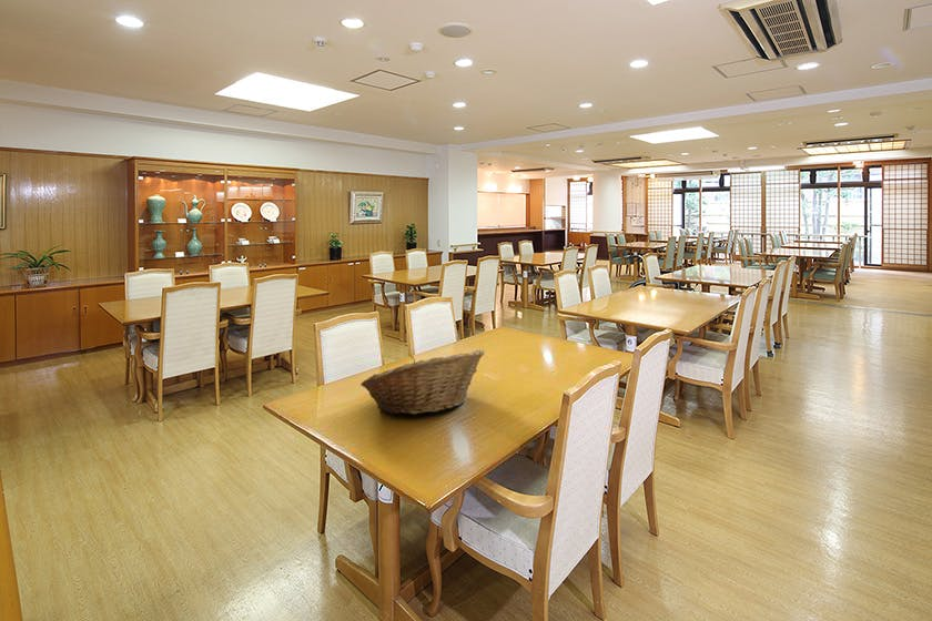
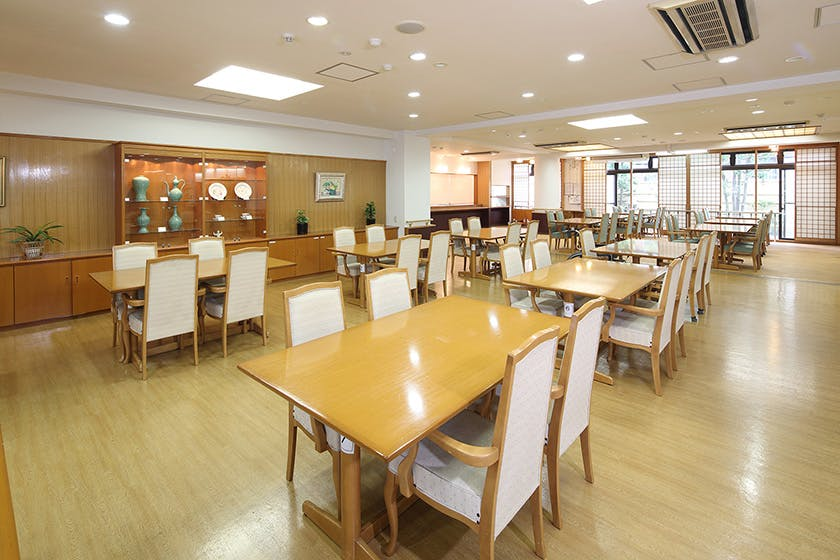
- fruit basket [359,348,486,416]
